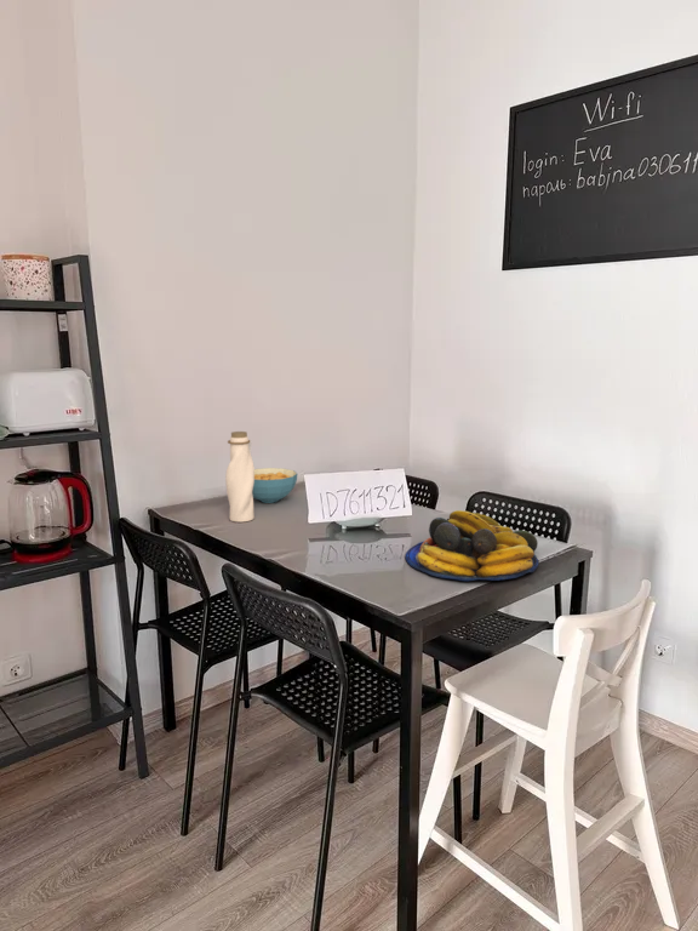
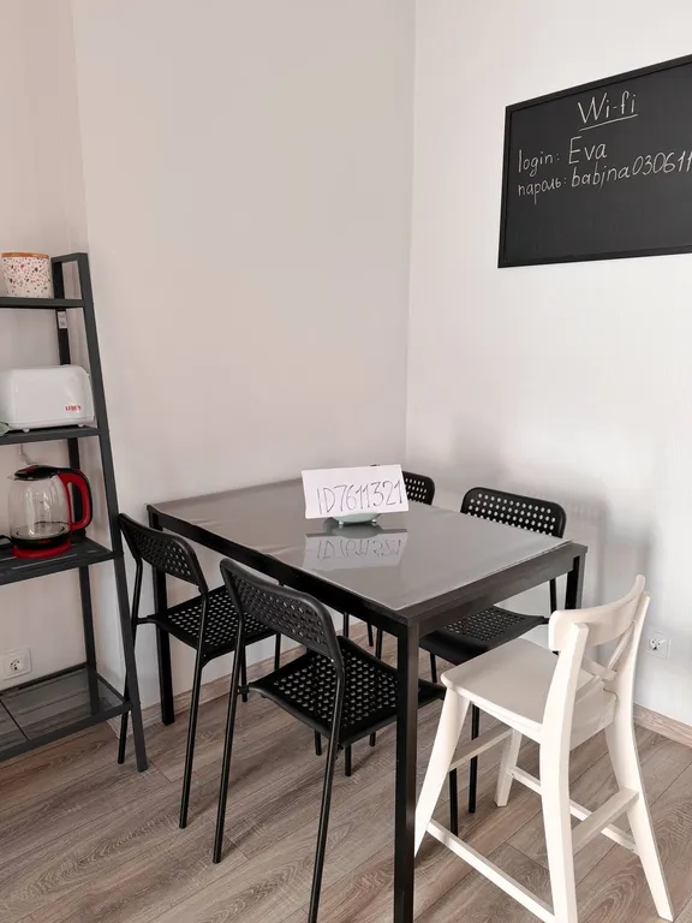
- water bottle [224,430,256,524]
- cereal bowl [252,467,298,504]
- fruit bowl [404,509,540,582]
